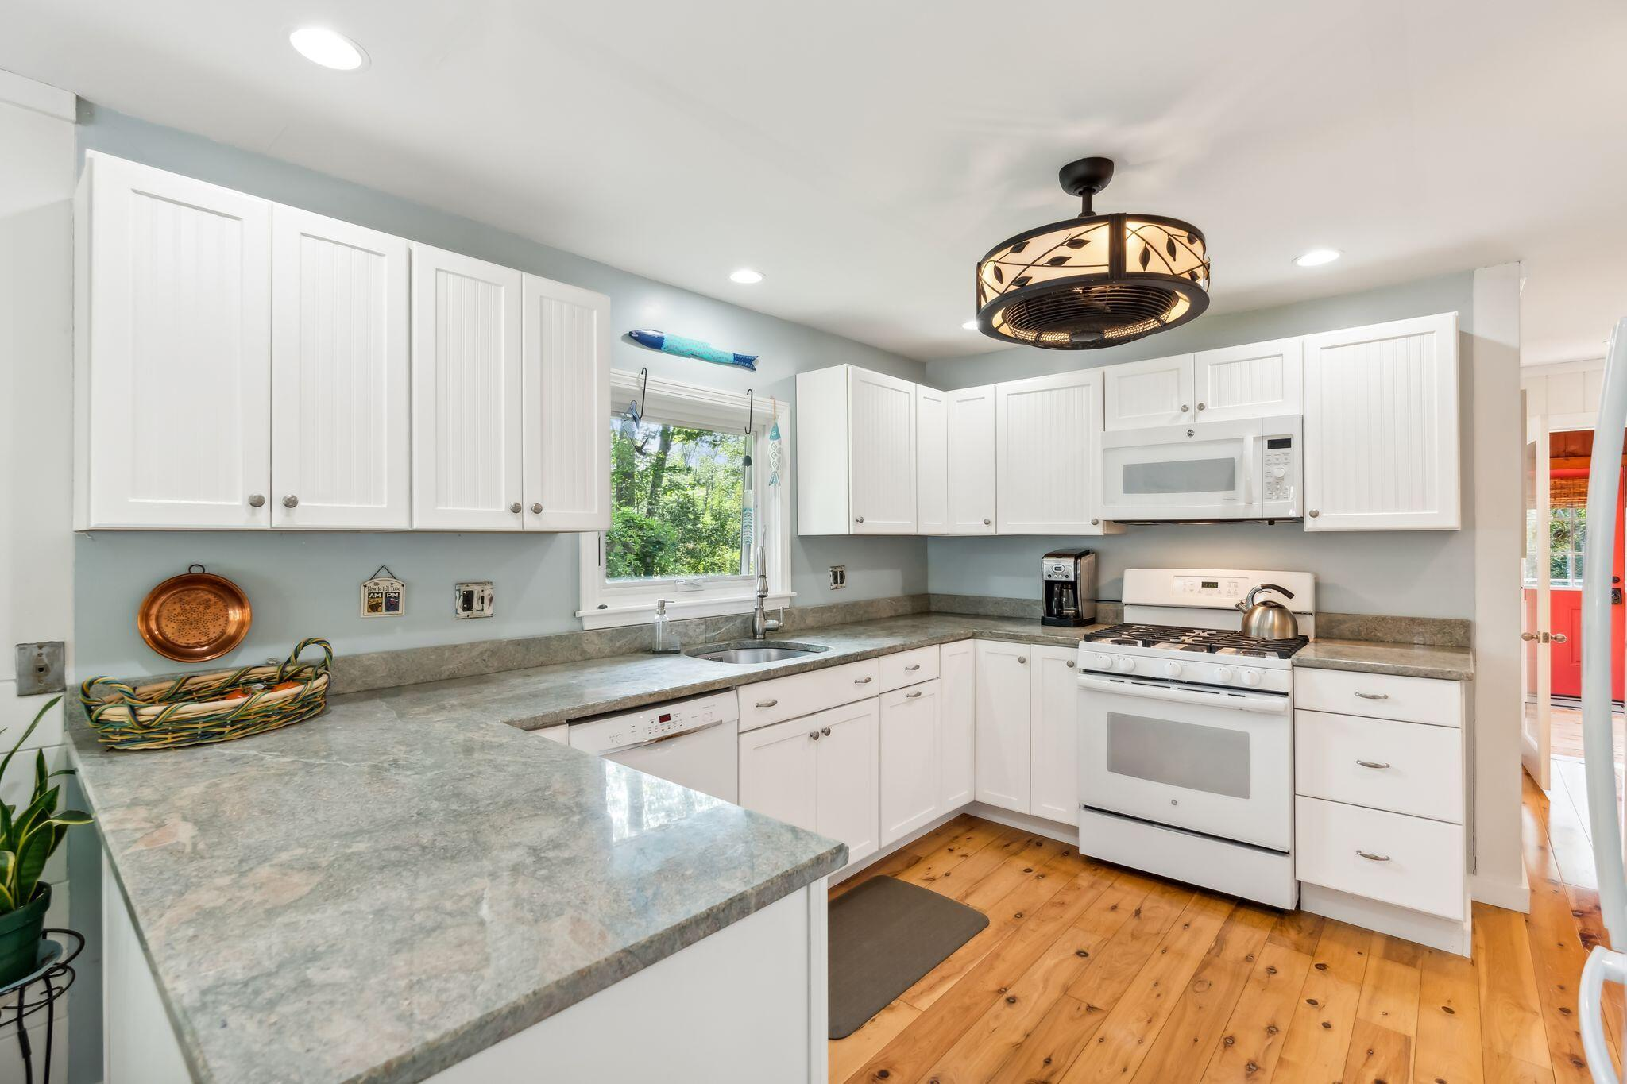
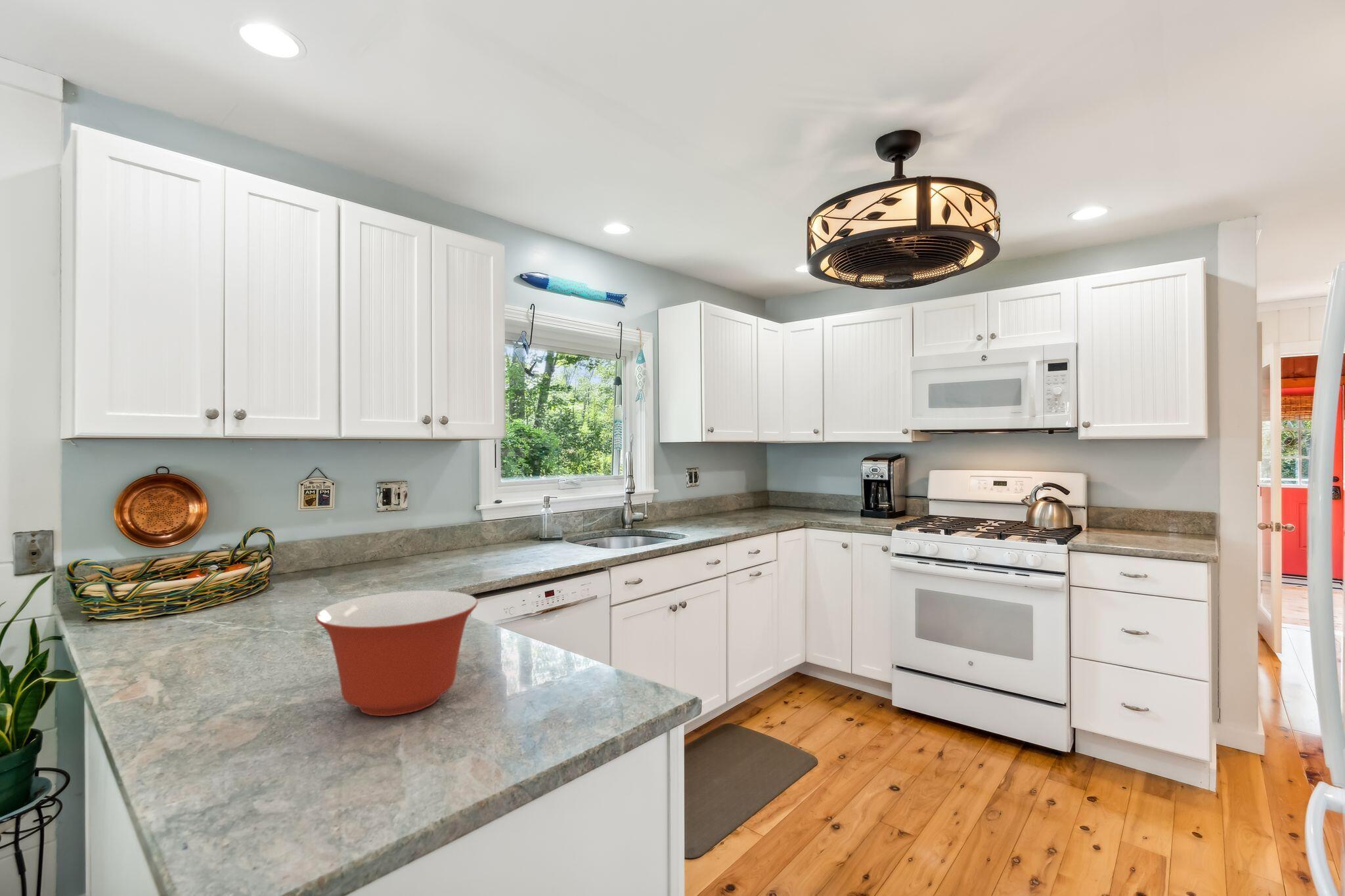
+ mixing bowl [315,589,479,717]
